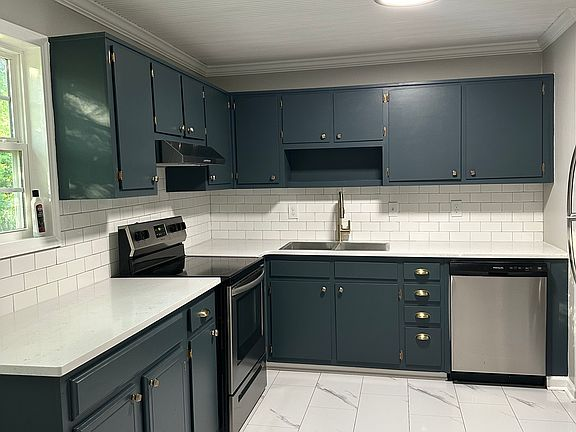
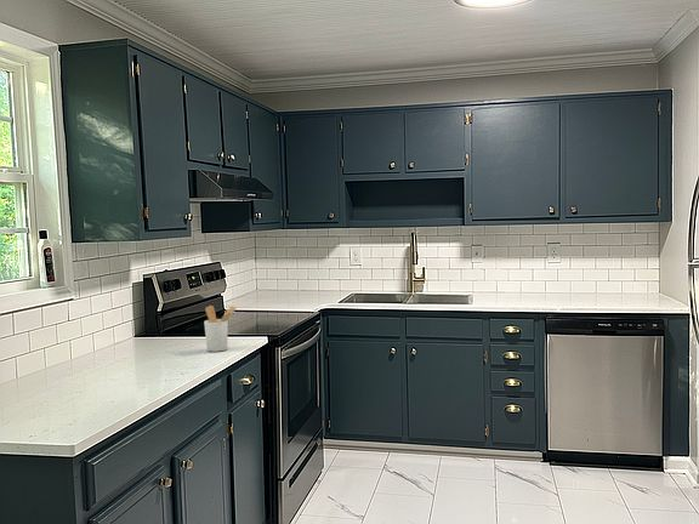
+ utensil holder [203,304,238,353]
